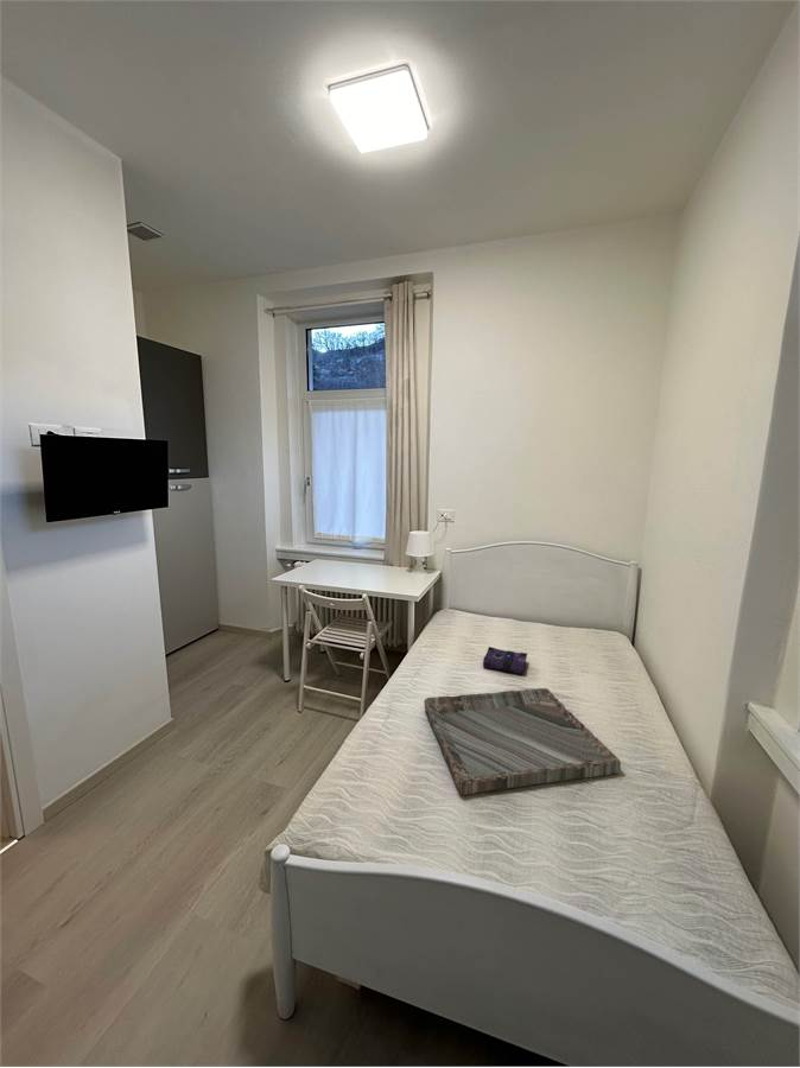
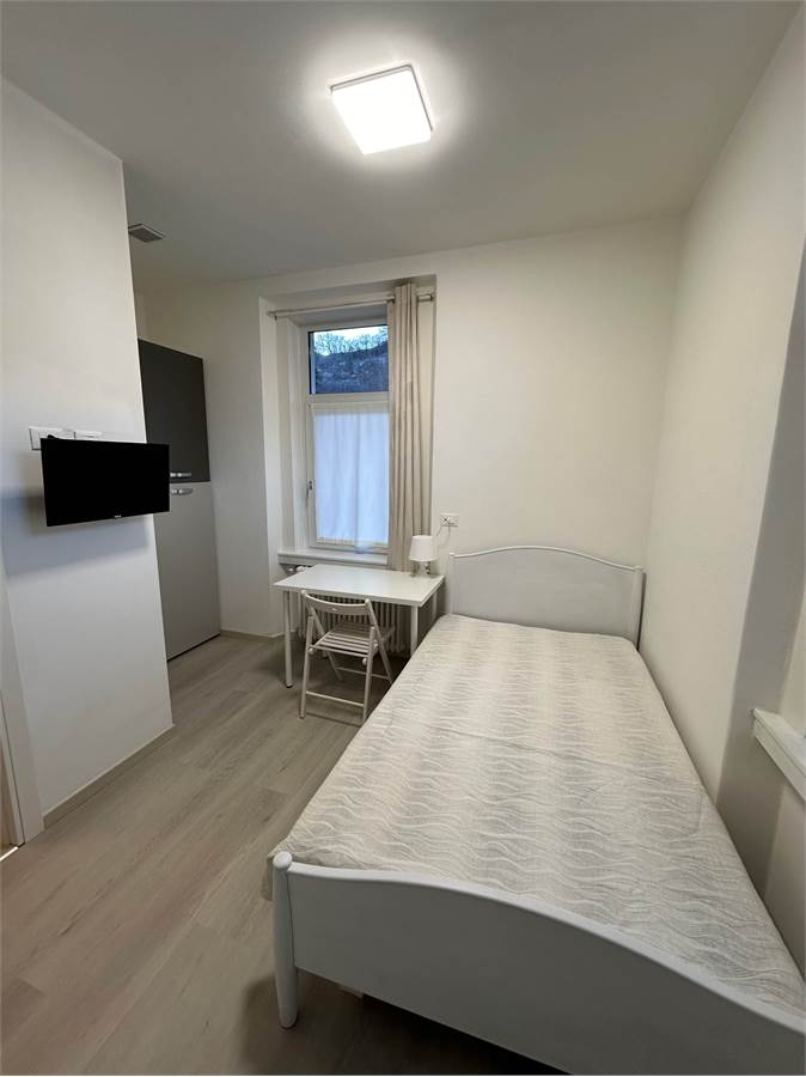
- tray [423,687,622,797]
- book [482,646,528,676]
